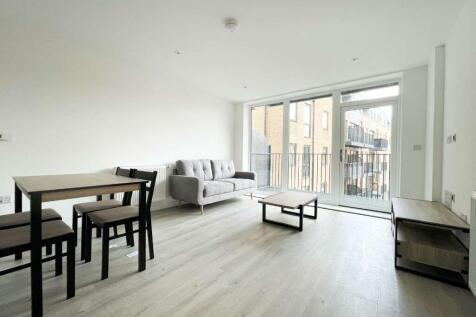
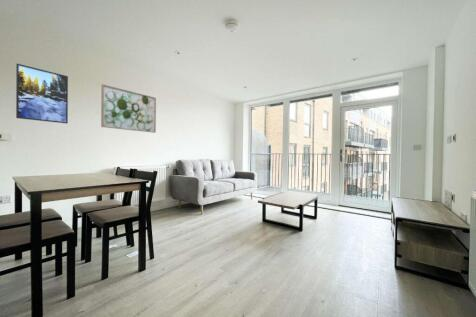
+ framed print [15,63,69,124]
+ wall art [100,83,157,134]
